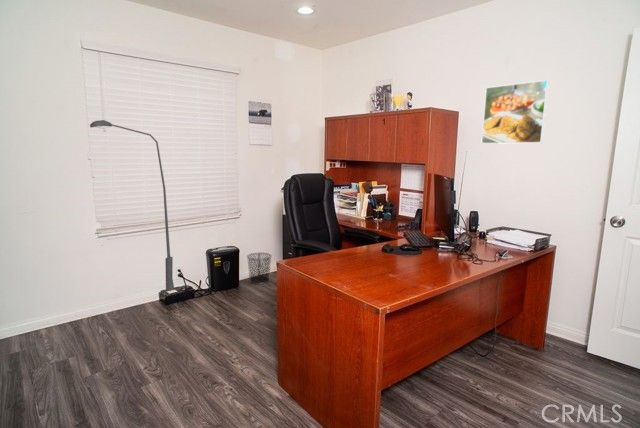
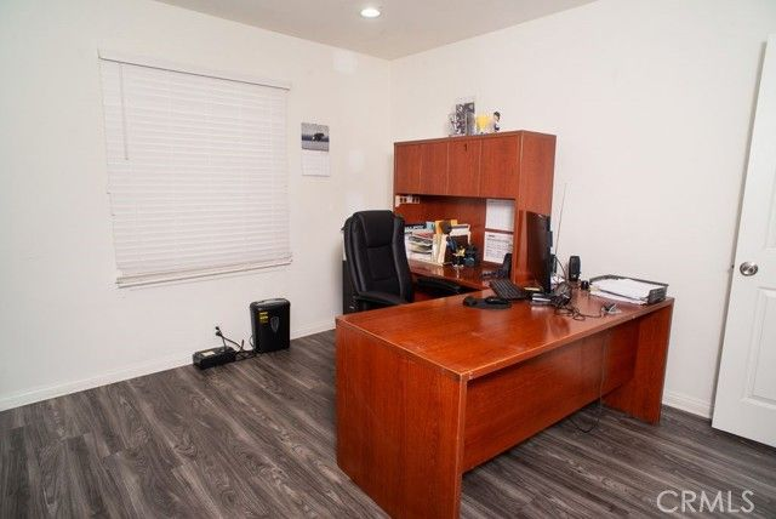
- floor lamp [89,119,175,291]
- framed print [480,79,550,145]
- waste bin [246,252,272,285]
